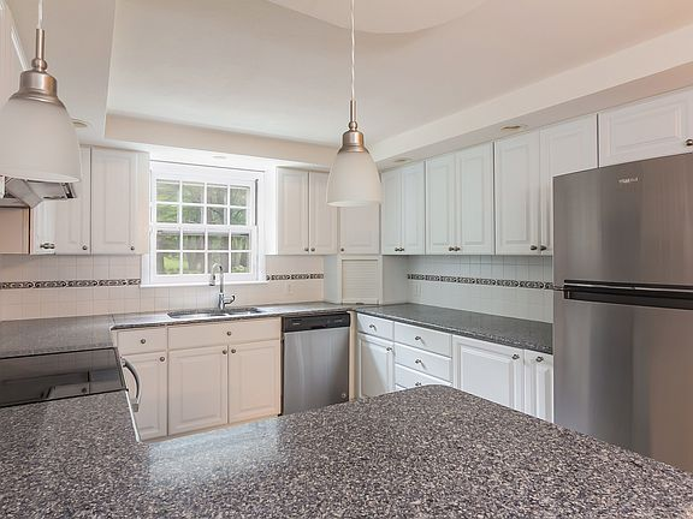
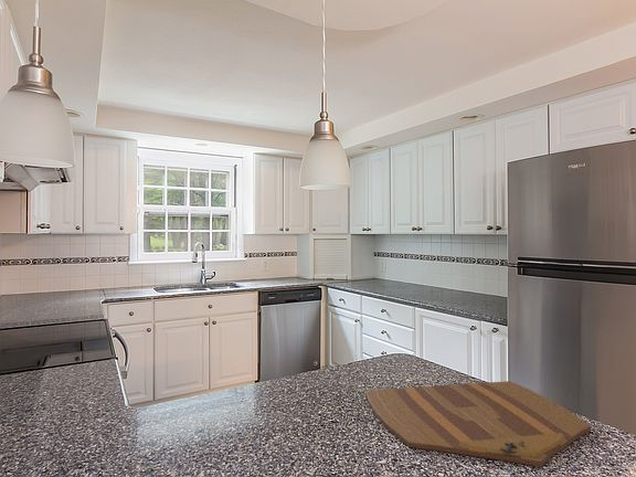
+ cutting board [364,380,592,468]
